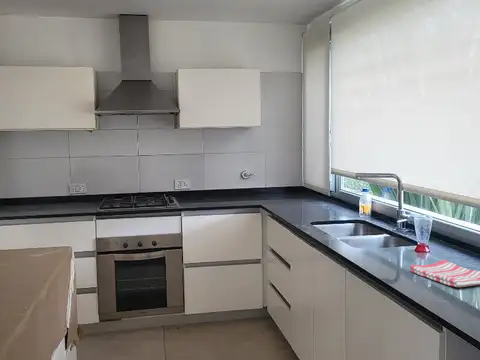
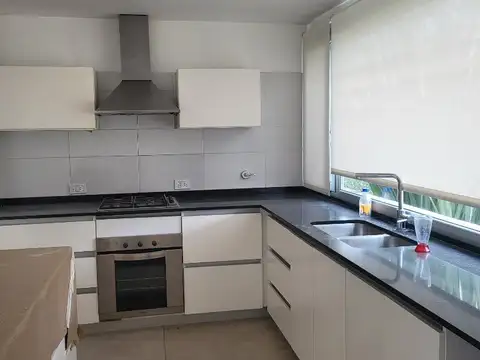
- dish towel [409,258,480,288]
